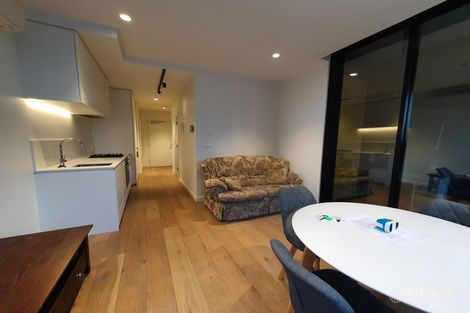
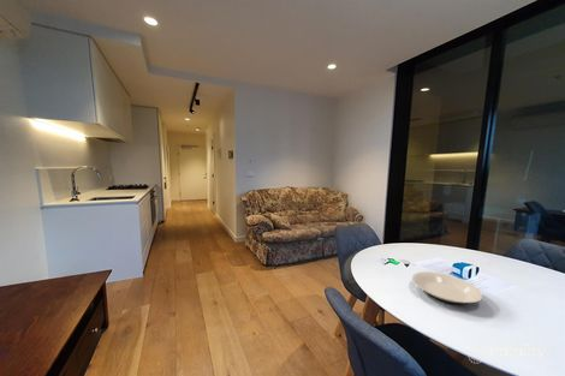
+ plate [411,270,484,305]
